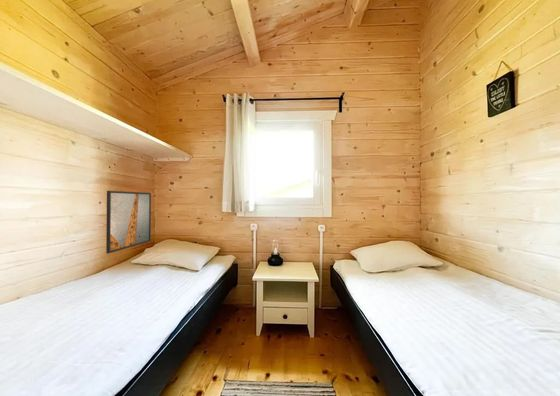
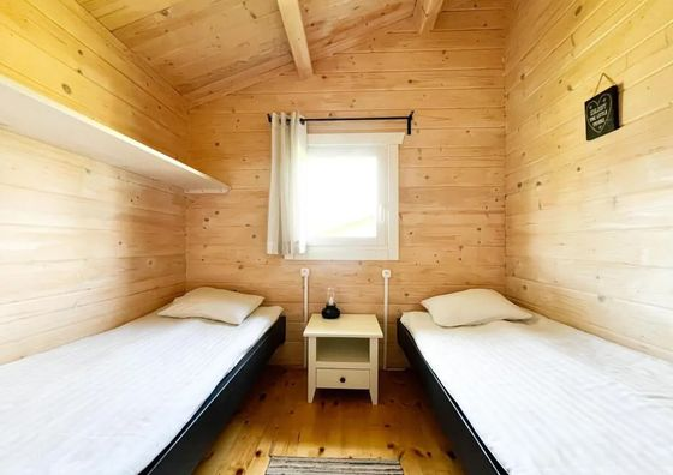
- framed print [105,190,152,254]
